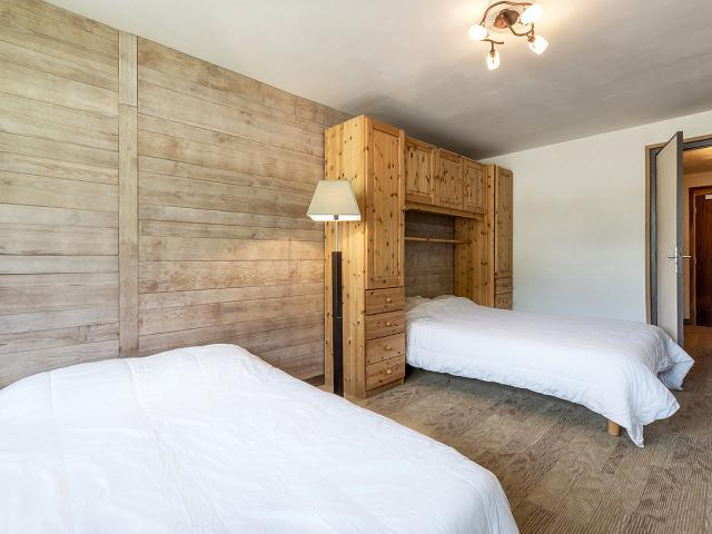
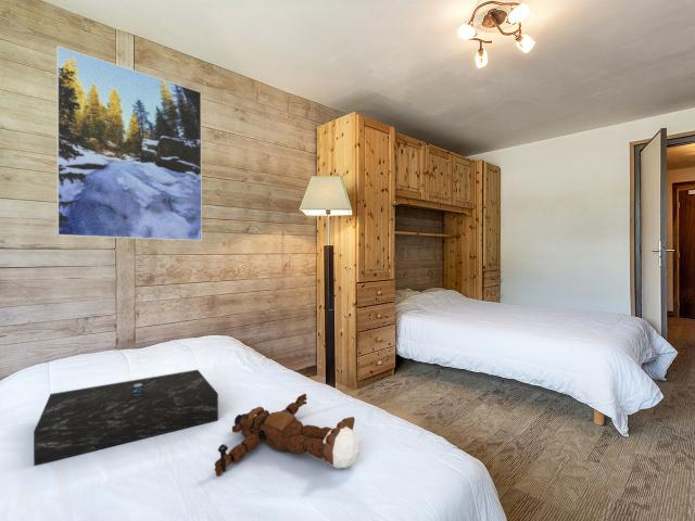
+ teddy bear [214,393,361,476]
+ tray [33,369,219,467]
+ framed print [55,45,203,242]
